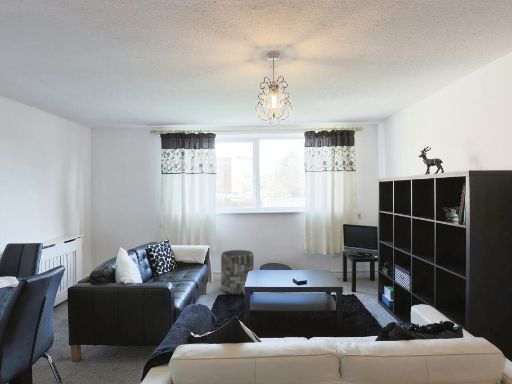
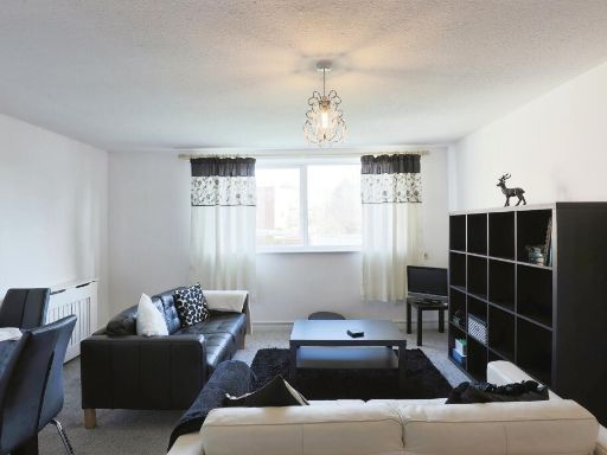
- side table [220,249,255,295]
